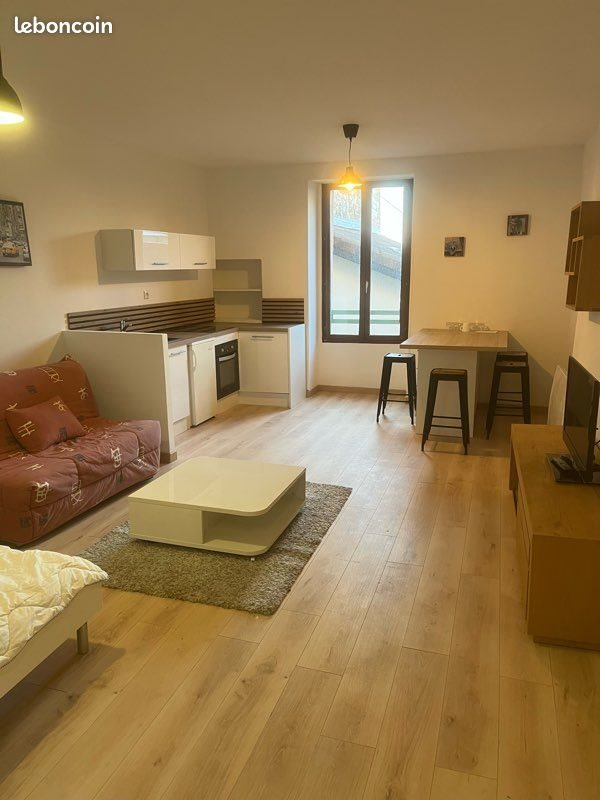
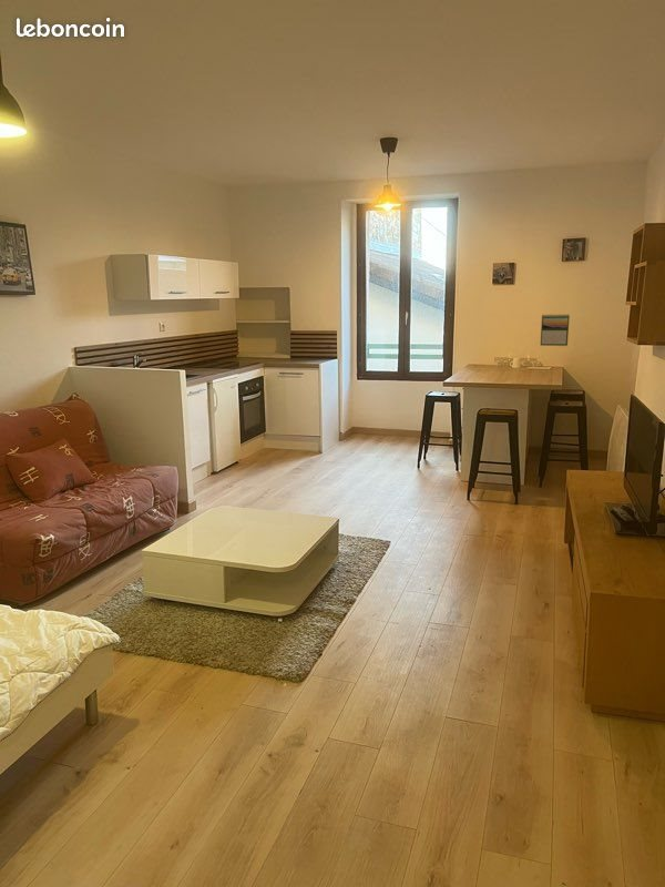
+ calendar [540,313,571,347]
